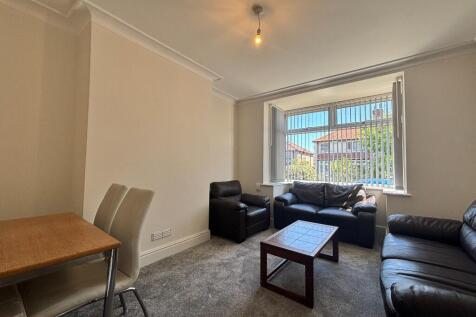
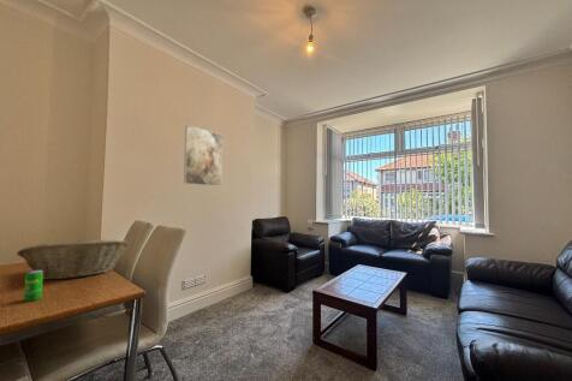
+ beverage can [23,269,43,303]
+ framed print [183,124,224,187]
+ fruit basket [16,238,130,281]
